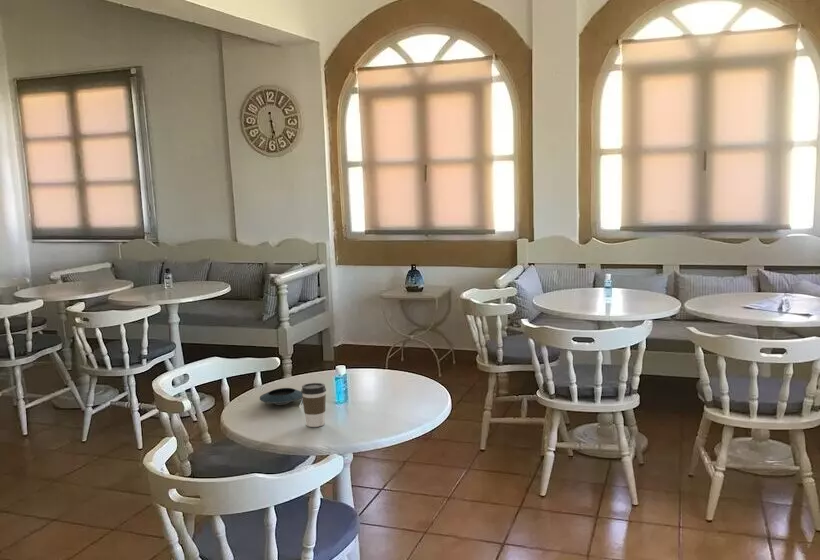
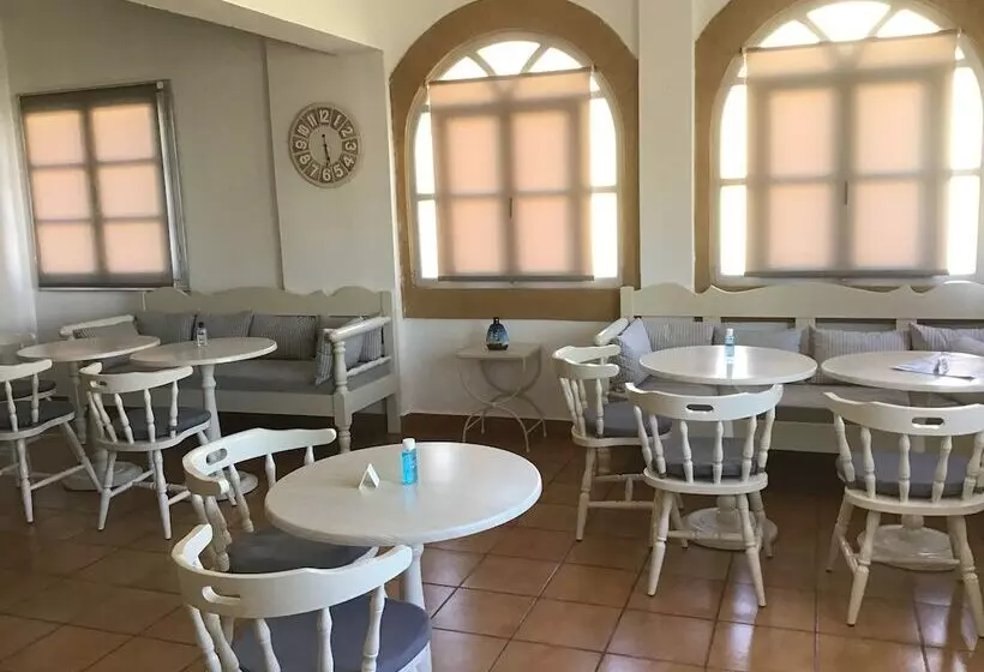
- saucer [259,387,303,406]
- coffee cup [300,382,327,428]
